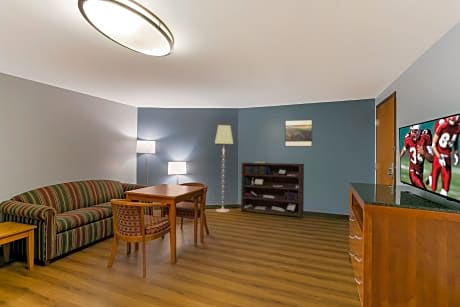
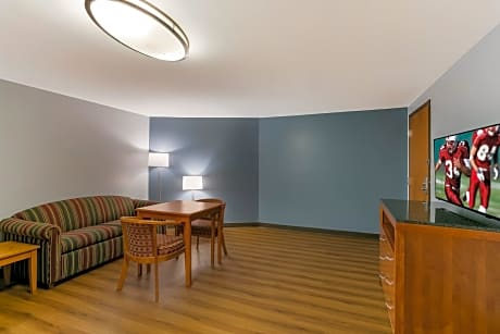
- floor lamp [213,124,235,213]
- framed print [284,119,313,148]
- bookshelf [240,161,305,219]
